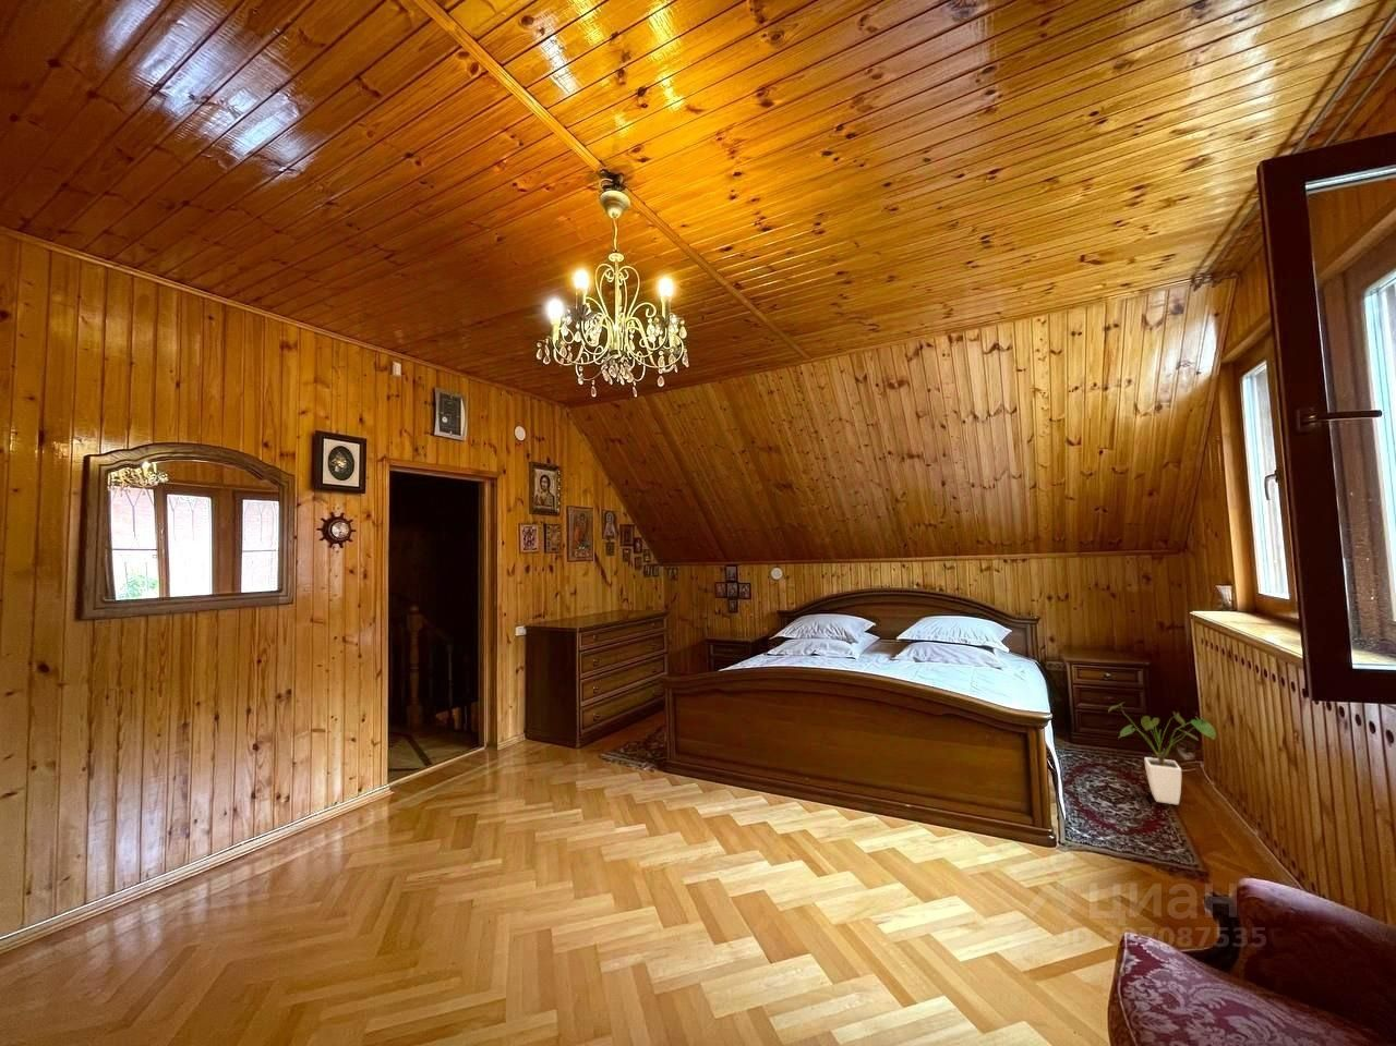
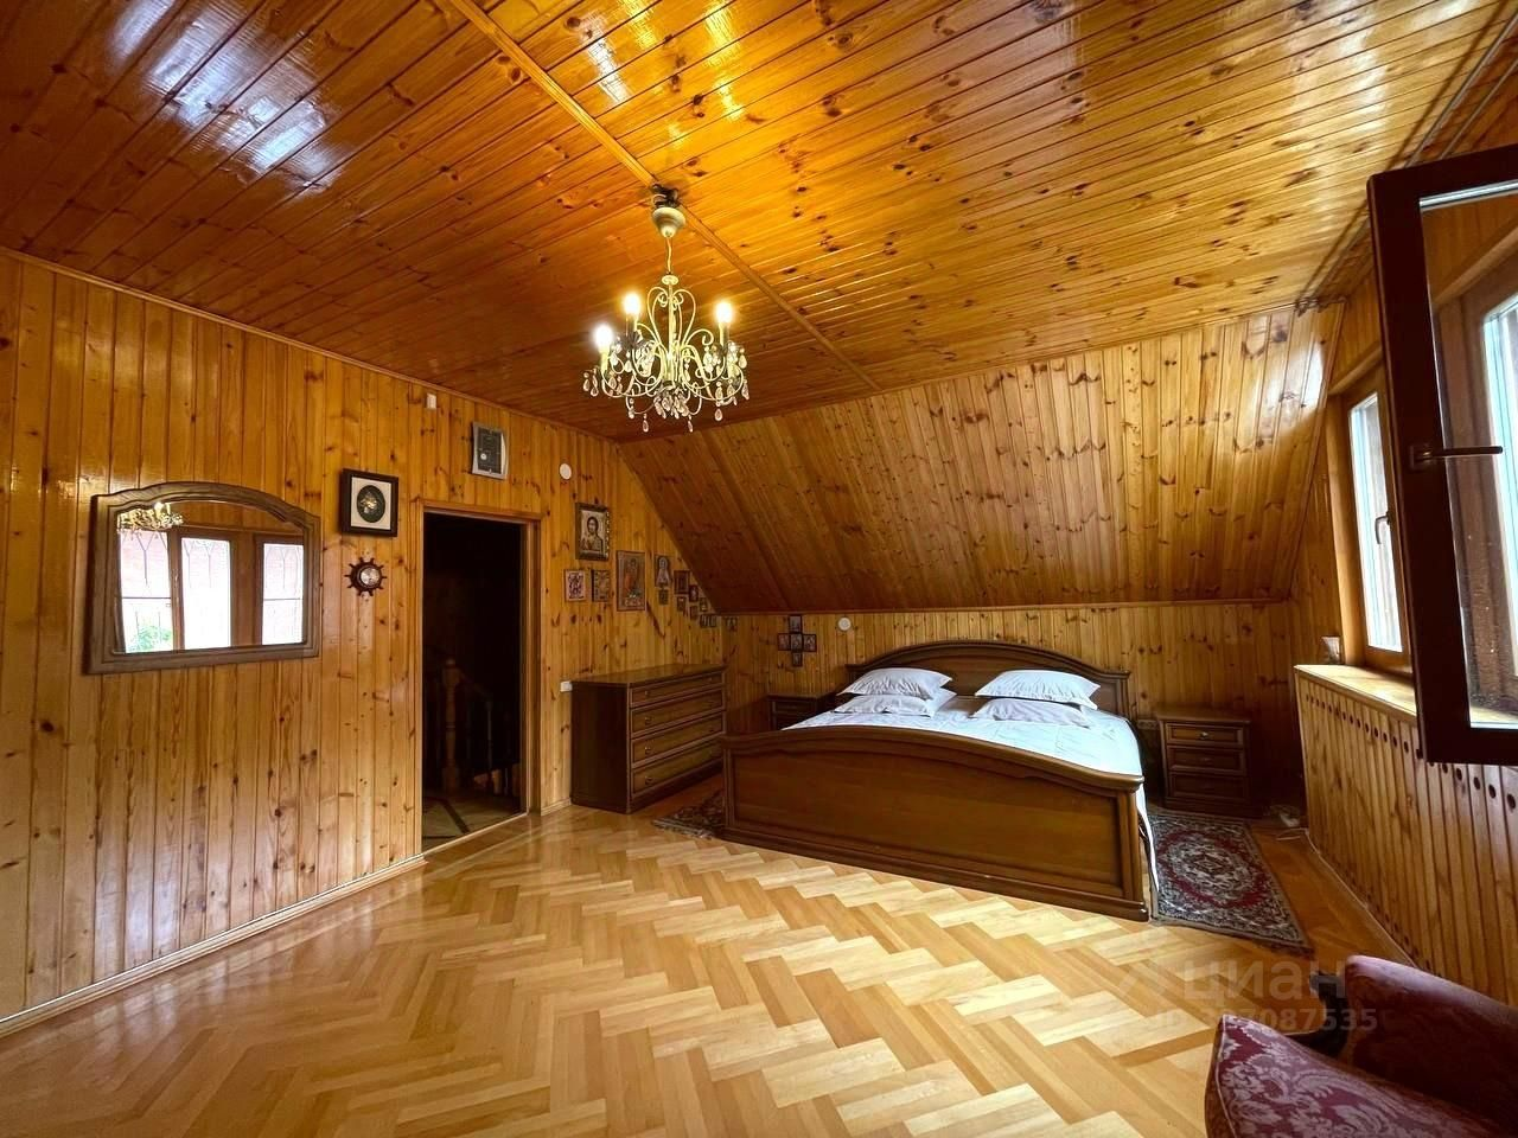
- house plant [1107,702,1217,806]
